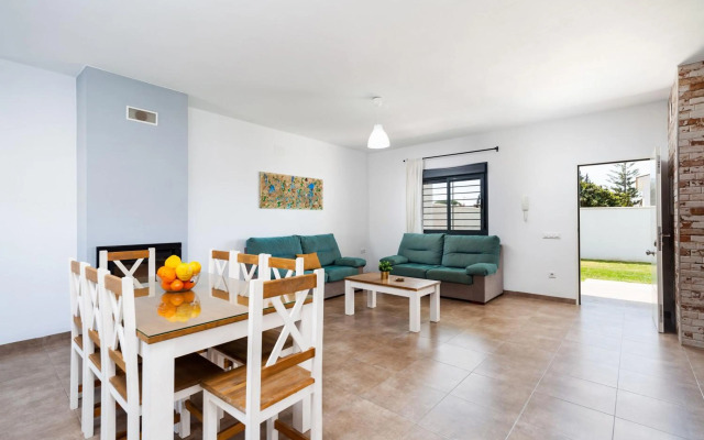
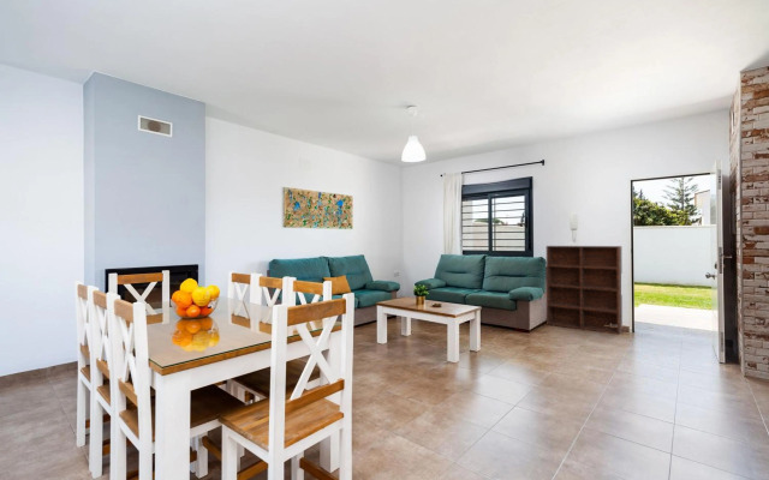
+ shelving unit [546,245,624,336]
